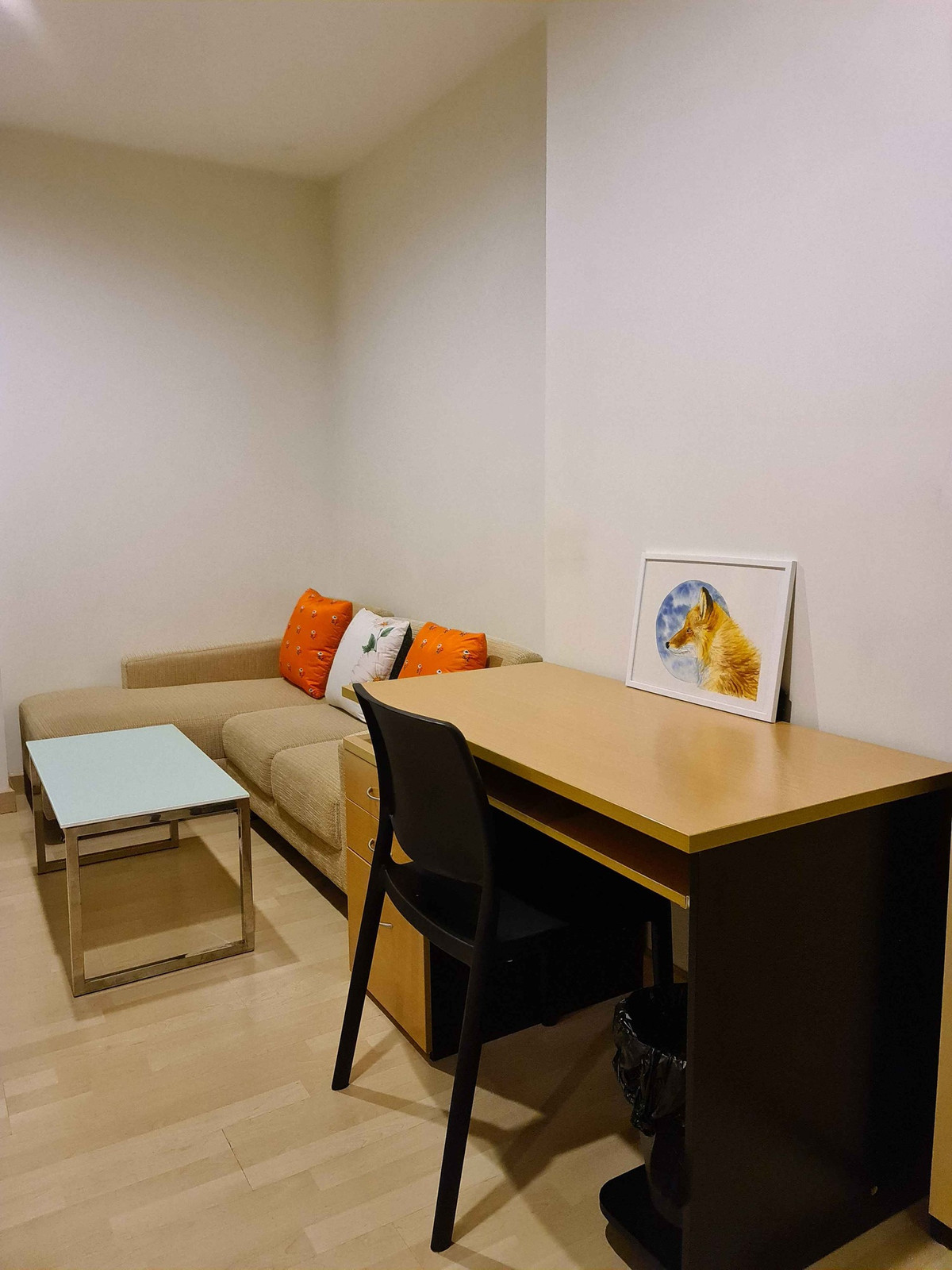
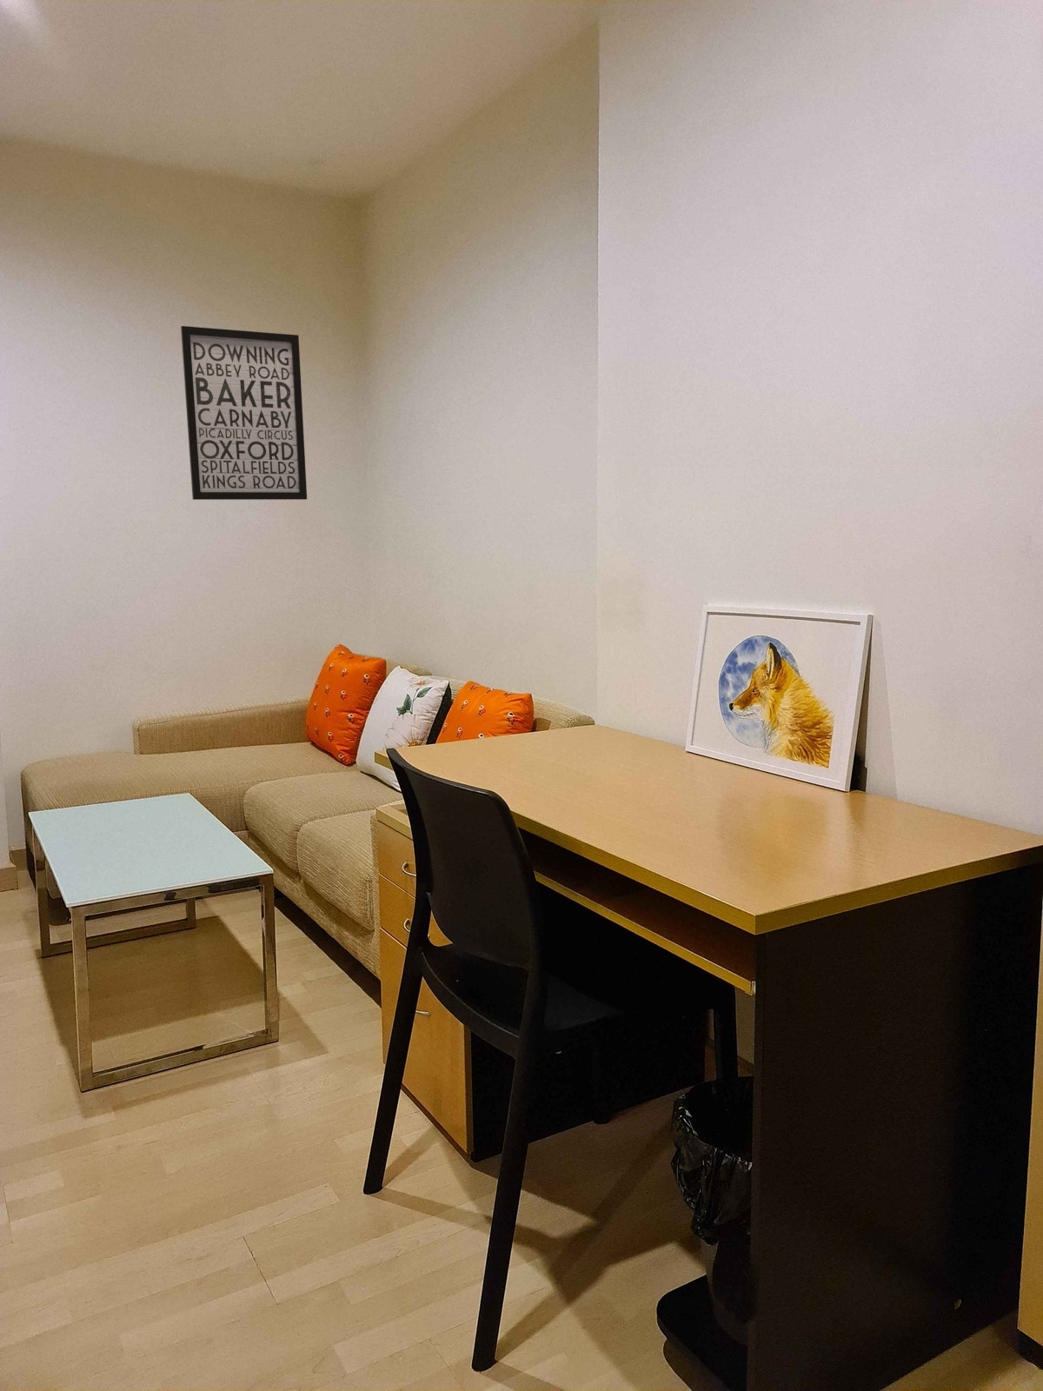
+ wall art [180,325,308,501]
